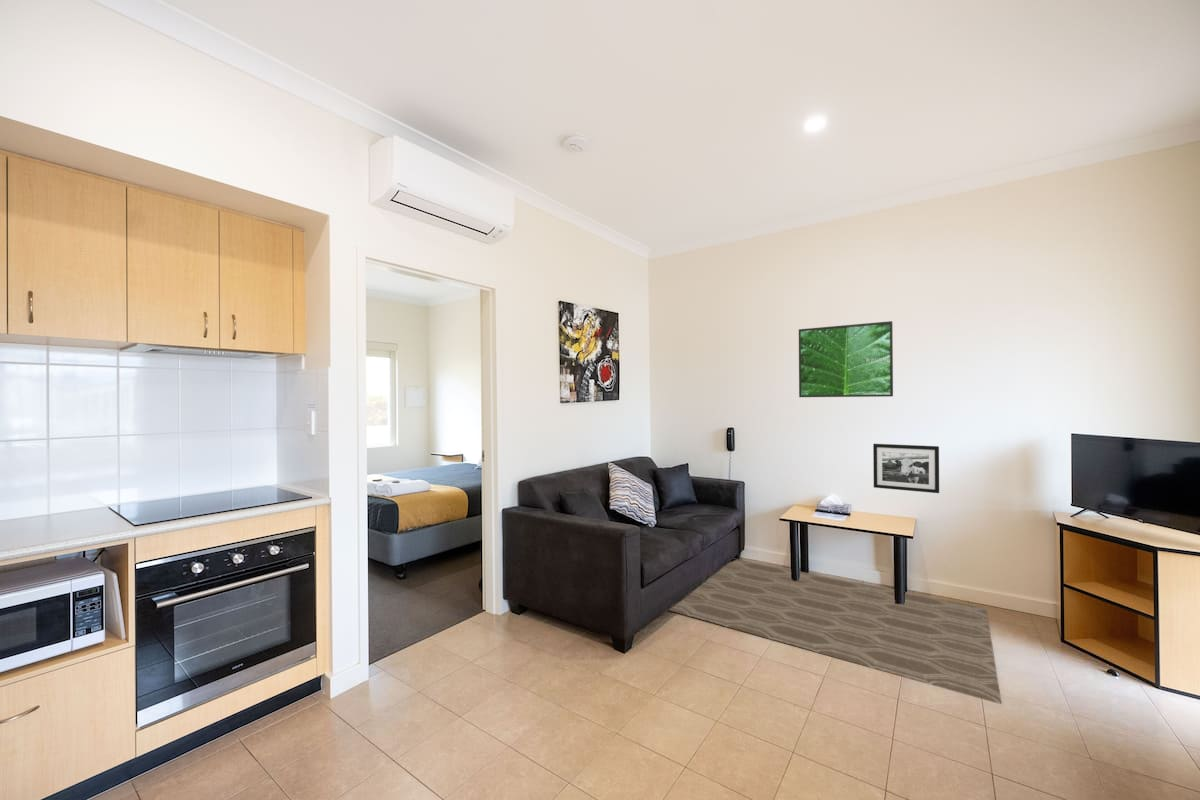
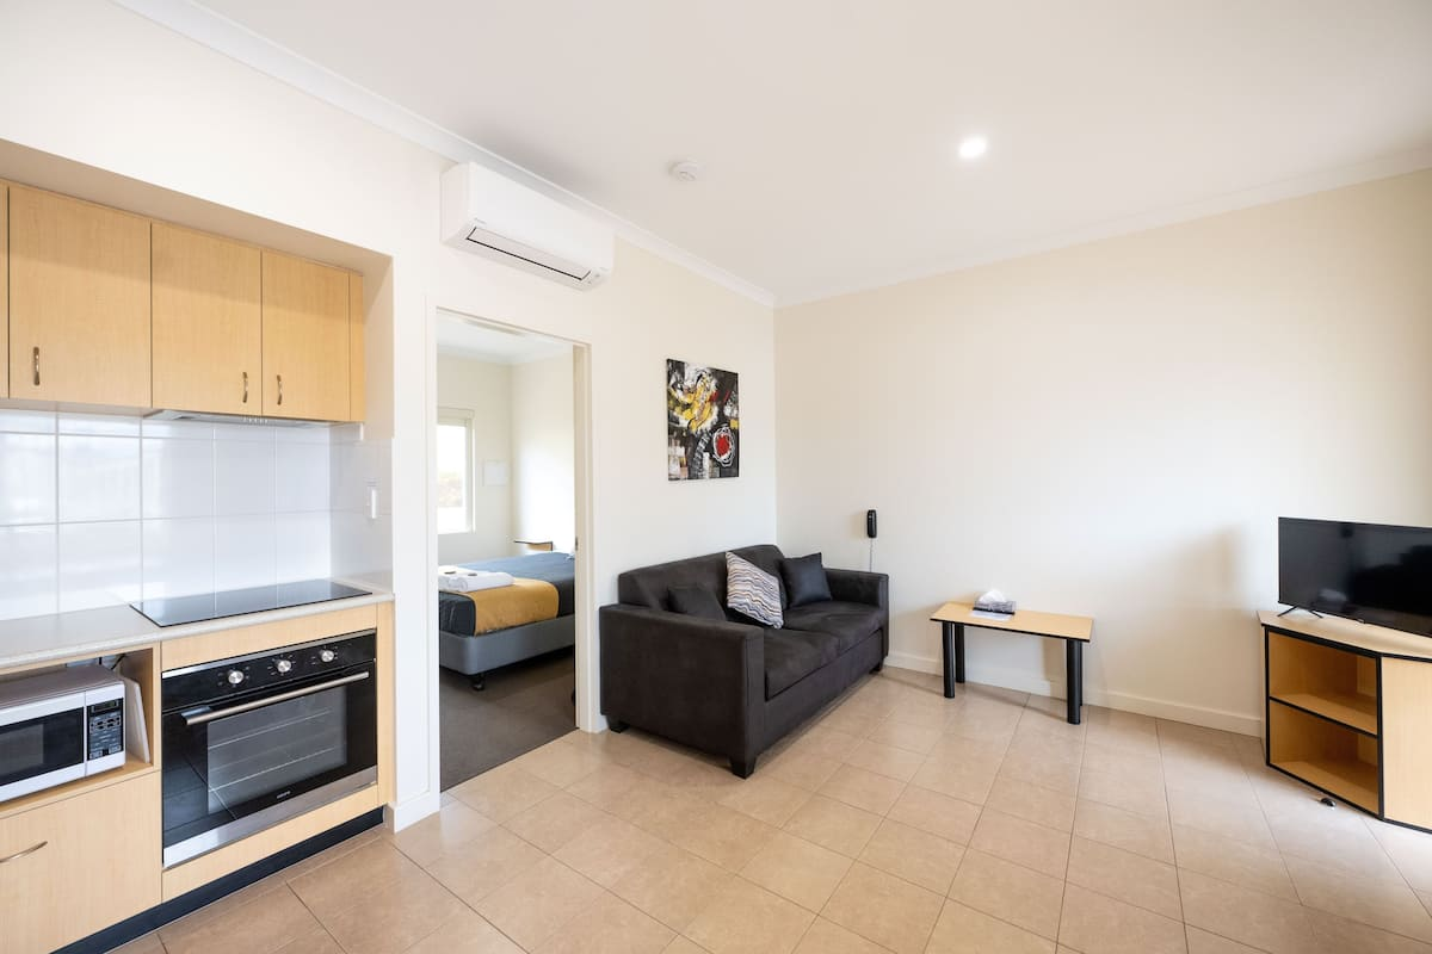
- rug [668,558,1002,705]
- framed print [798,320,894,398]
- picture frame [872,443,940,494]
